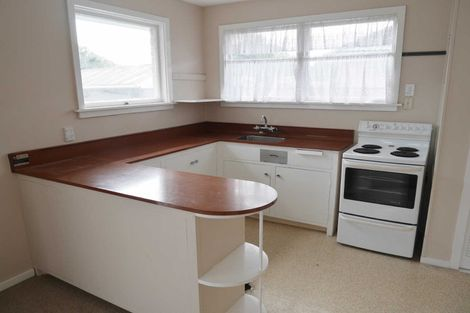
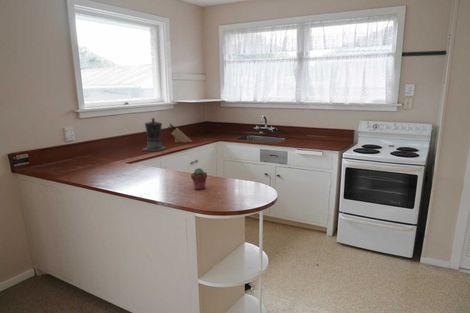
+ knife block [167,123,193,144]
+ coffee maker [141,117,167,152]
+ potted succulent [190,167,208,191]
